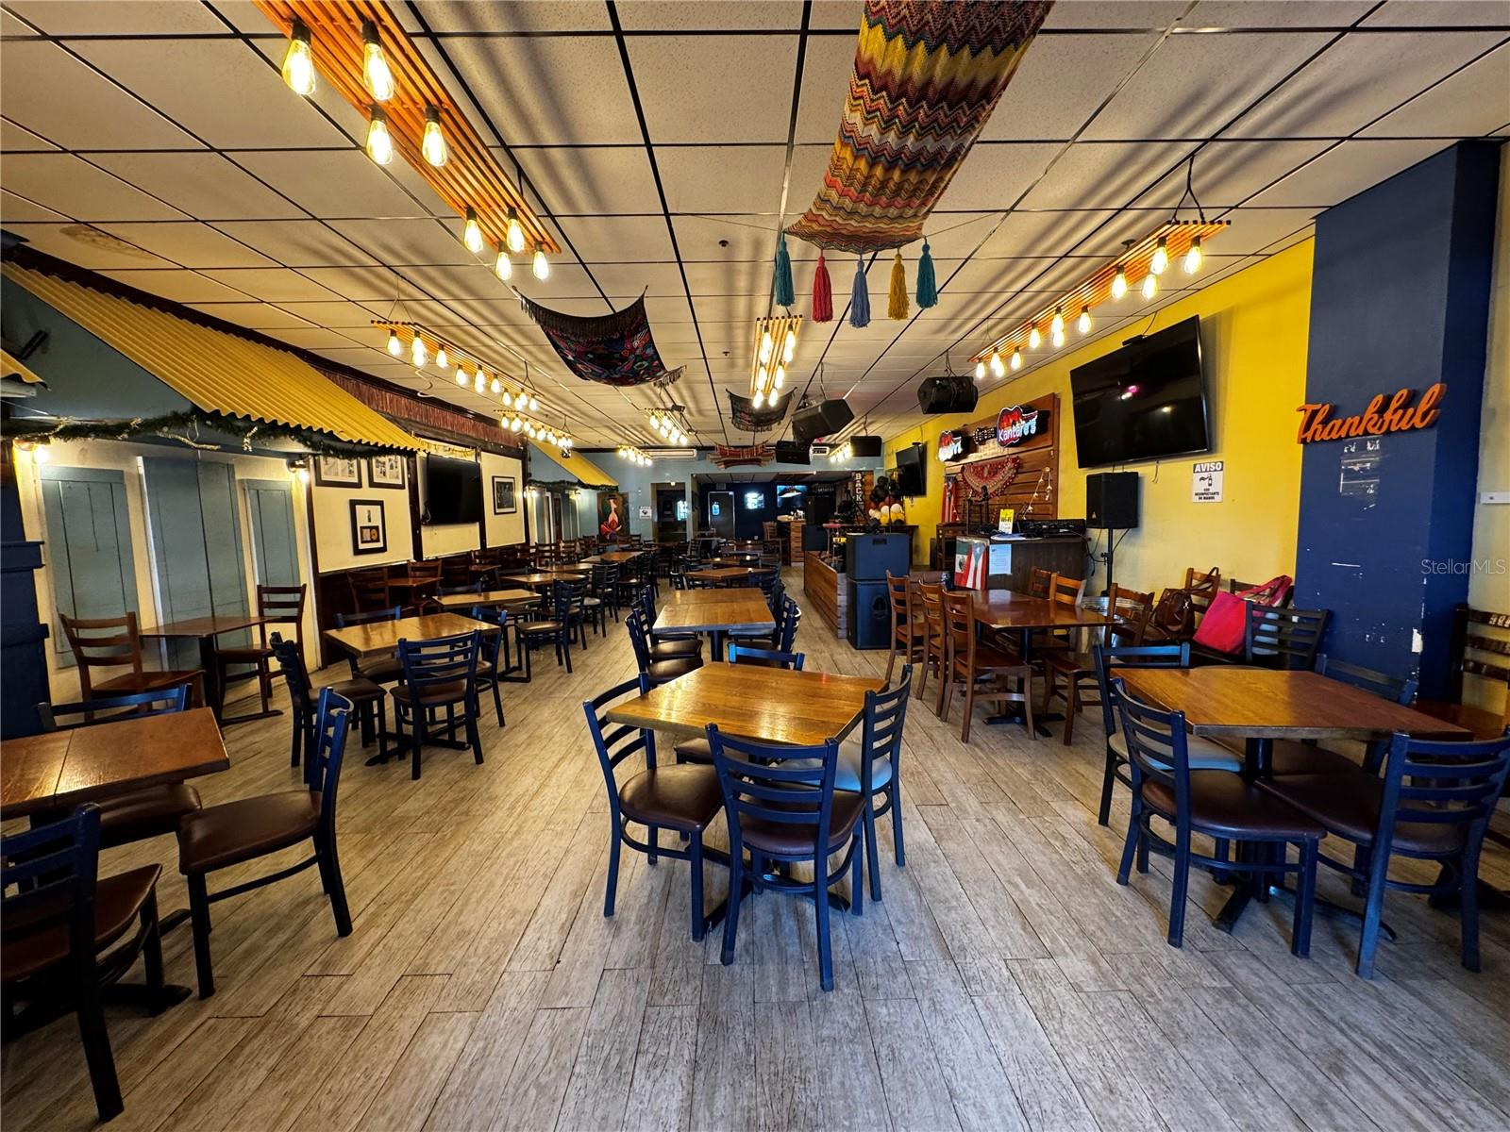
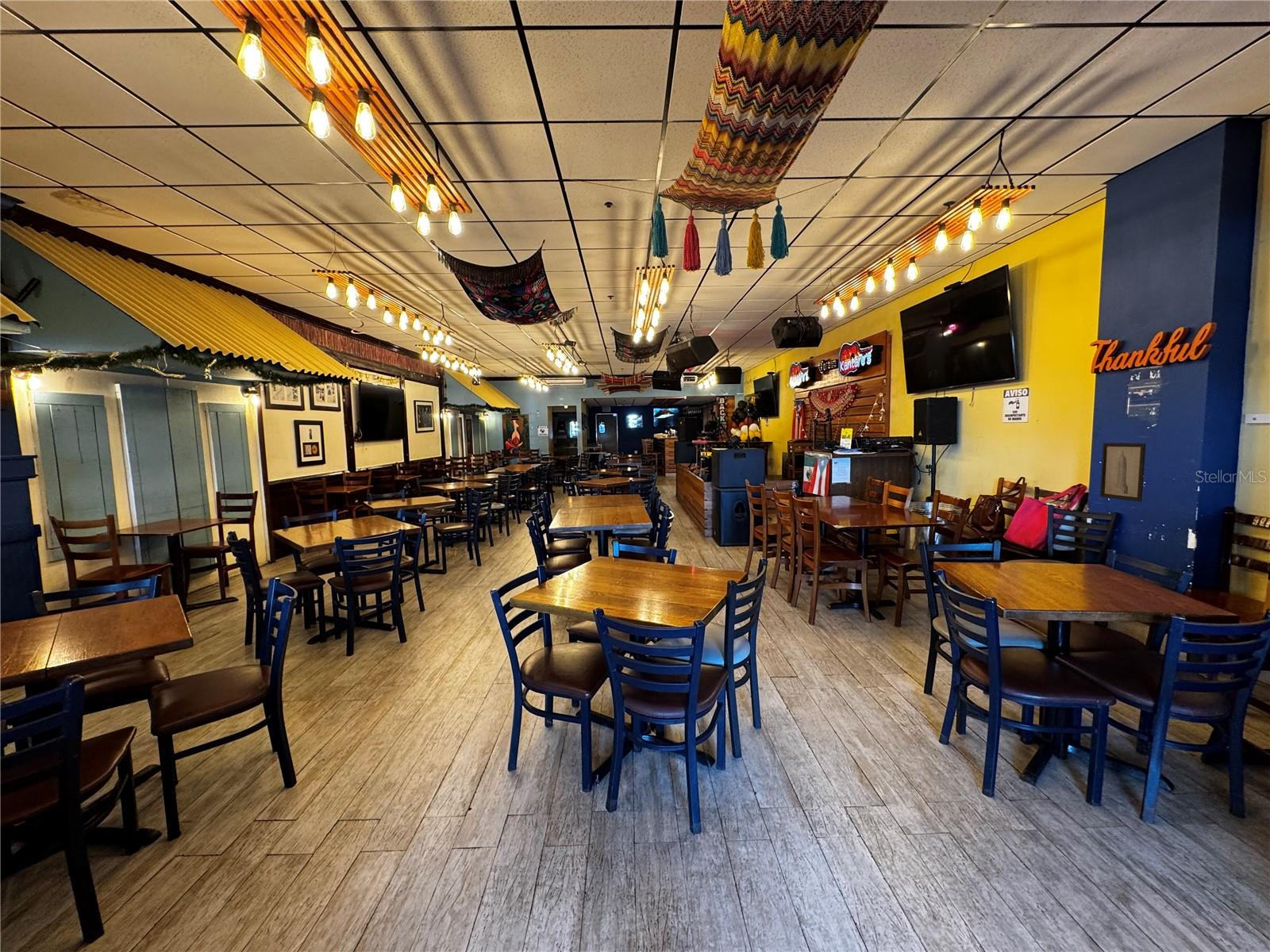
+ wall art [1099,442,1146,503]
